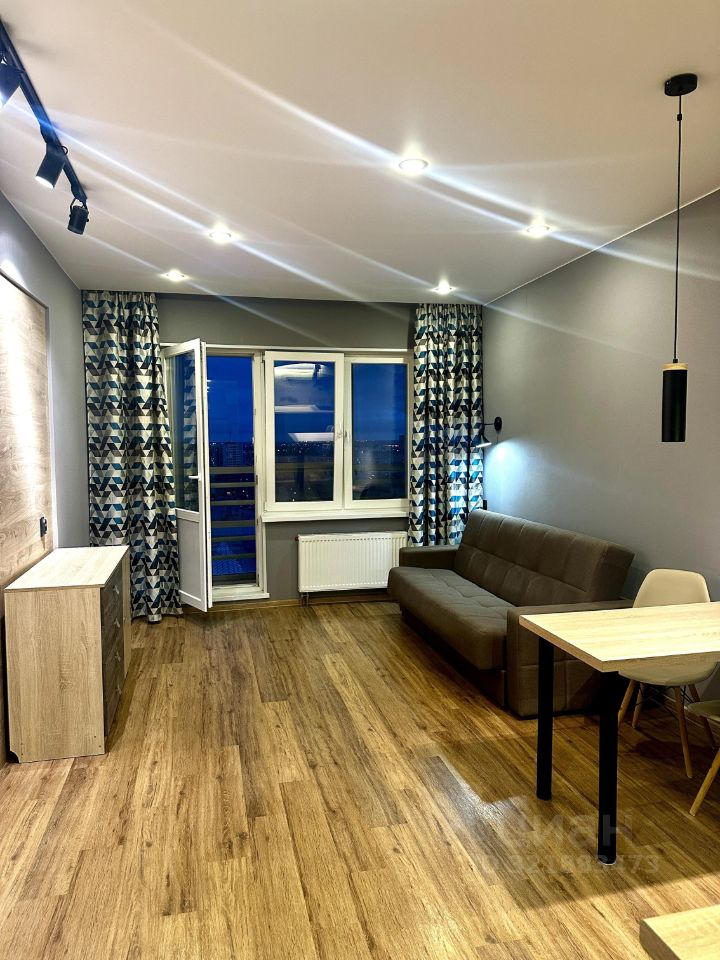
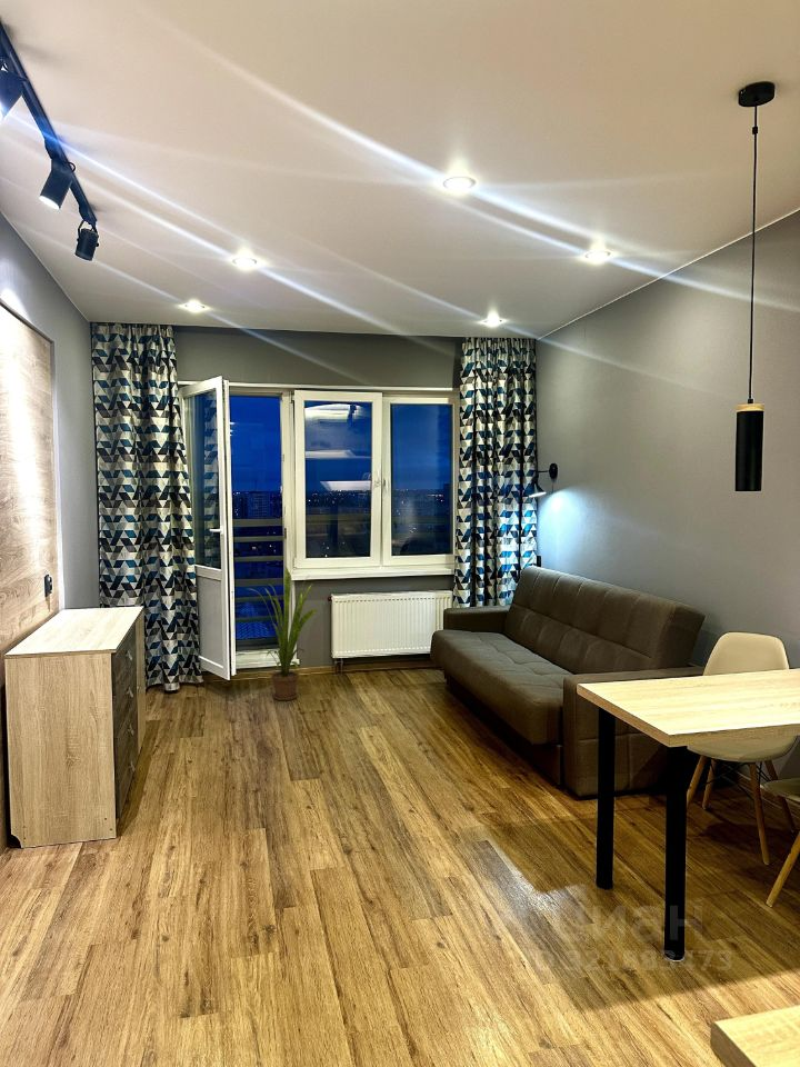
+ house plant [246,566,319,701]
